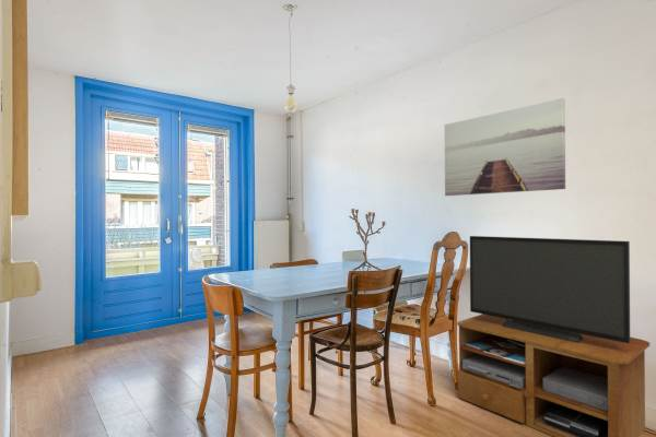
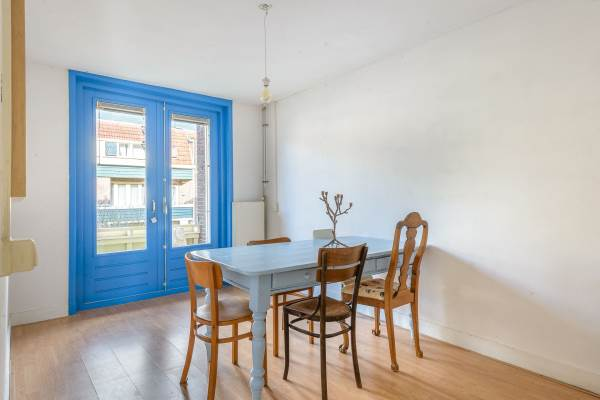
- tv stand [456,235,651,437]
- wall art [444,97,566,197]
